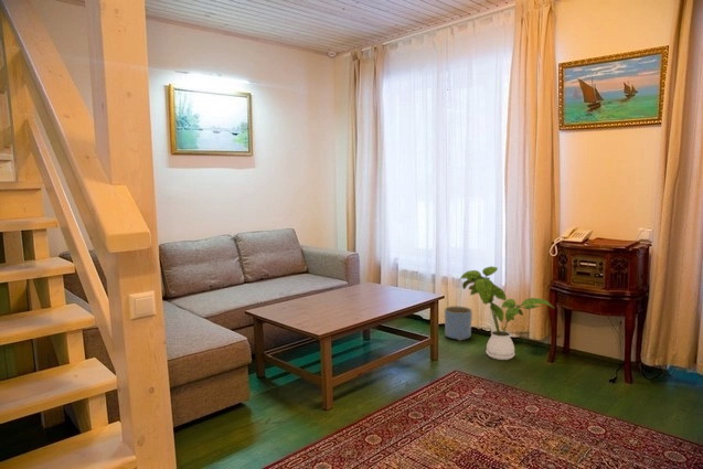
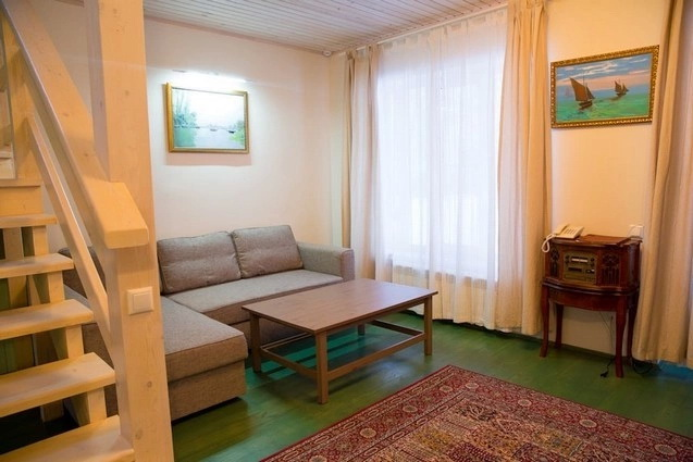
- house plant [459,265,555,361]
- planter [444,305,473,342]
